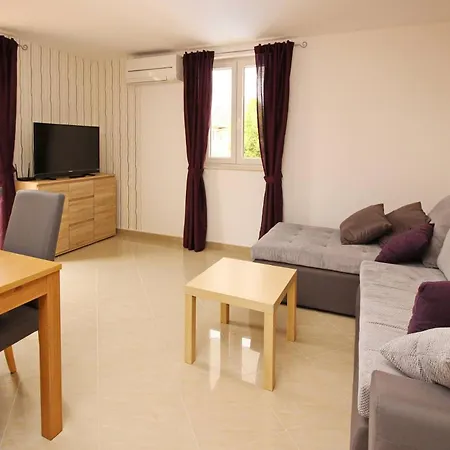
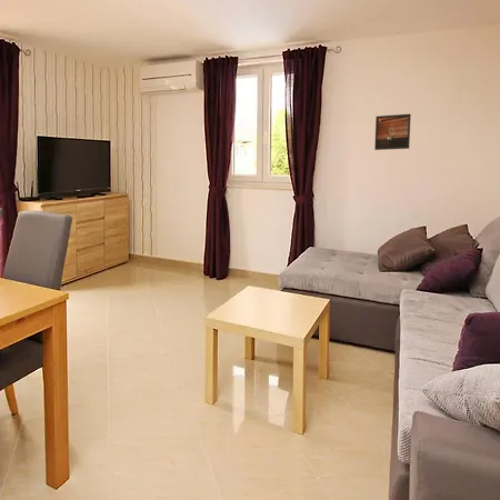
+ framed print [373,112,412,151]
